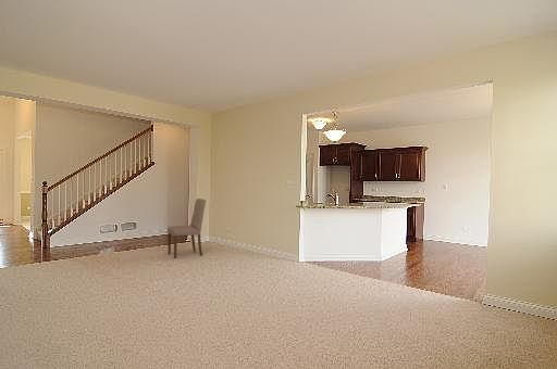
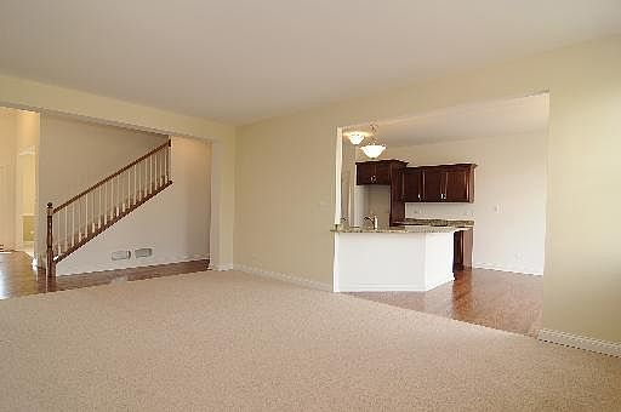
- dining chair [166,198,207,259]
